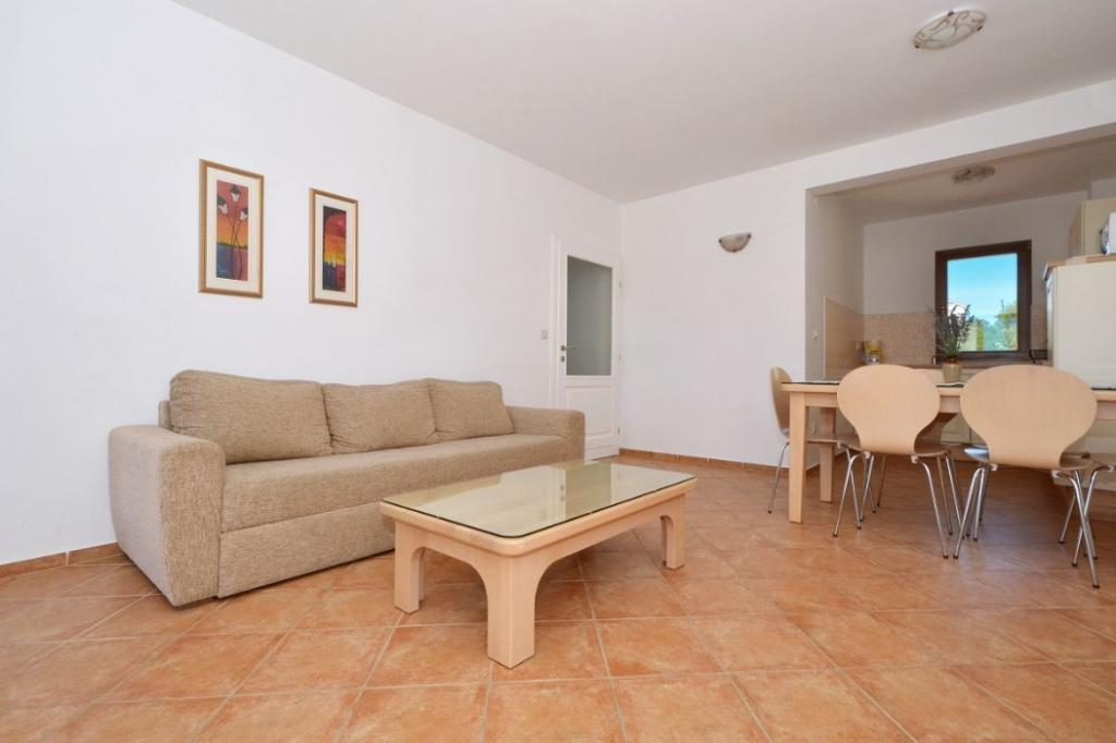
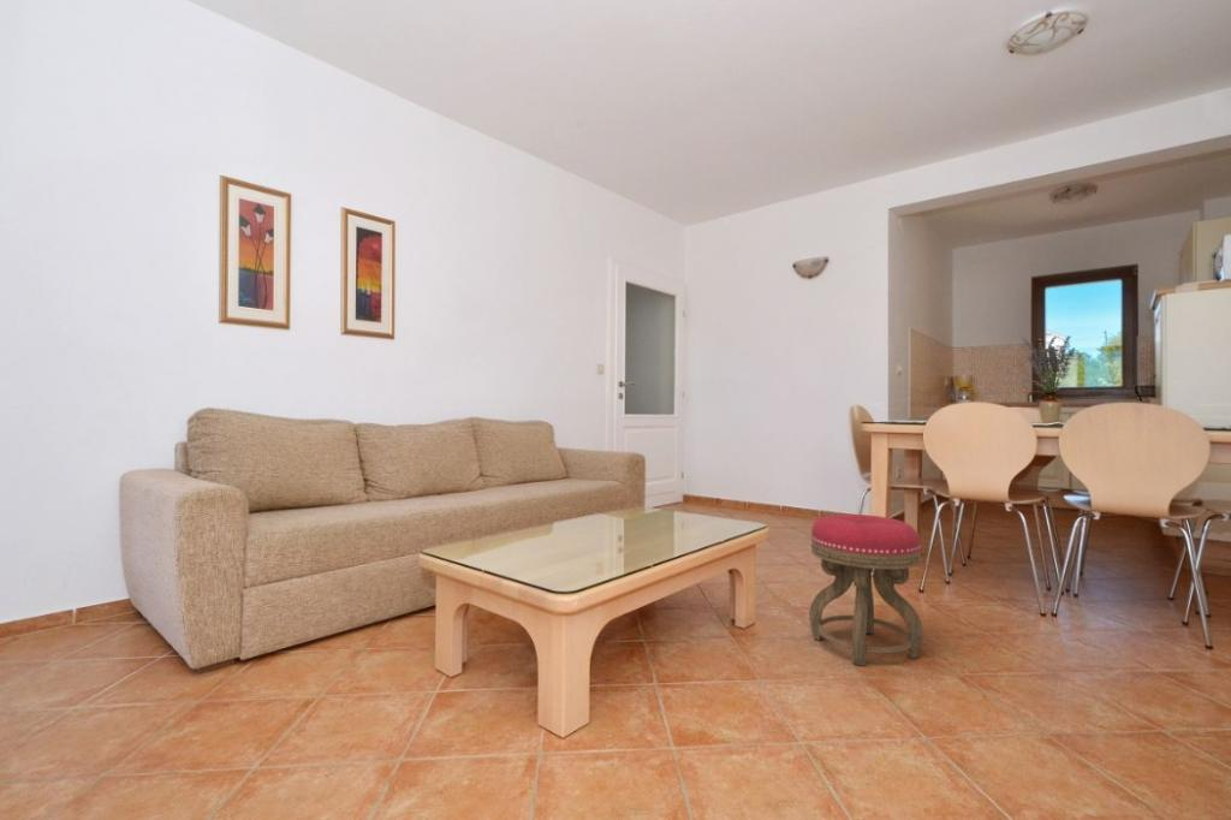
+ stool [808,513,924,667]
